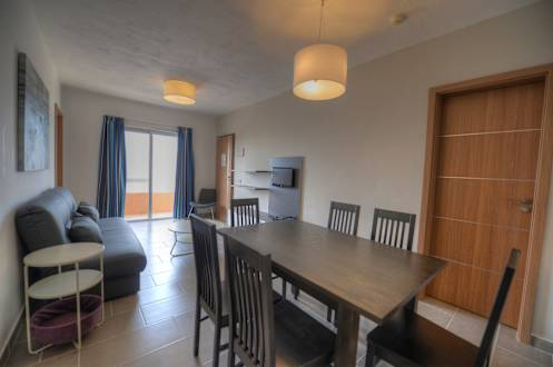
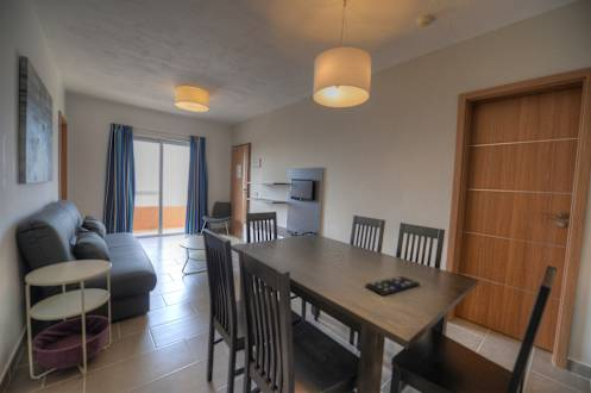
+ remote control [364,275,421,297]
